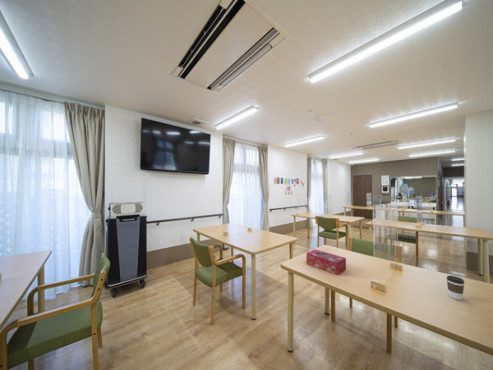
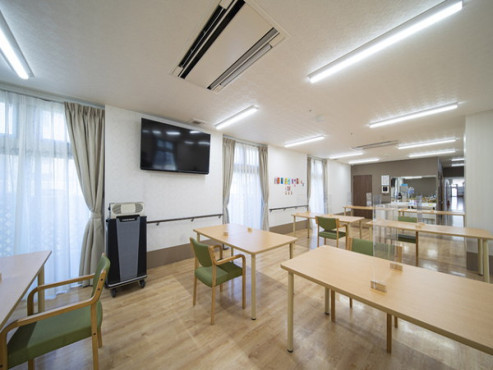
- coffee cup [446,275,466,301]
- tissue box [305,248,347,276]
